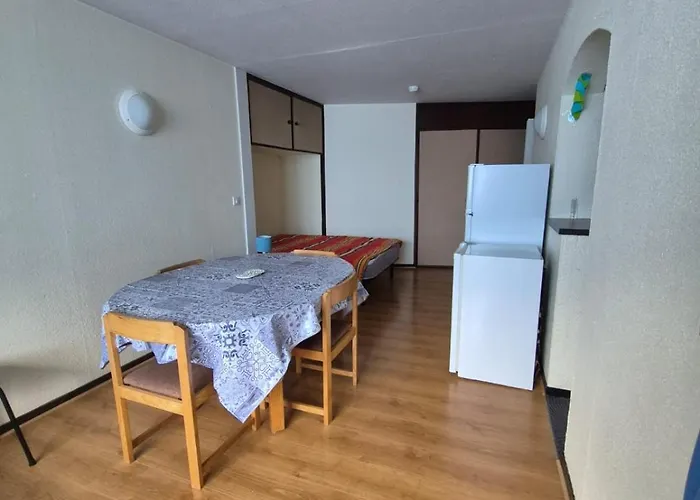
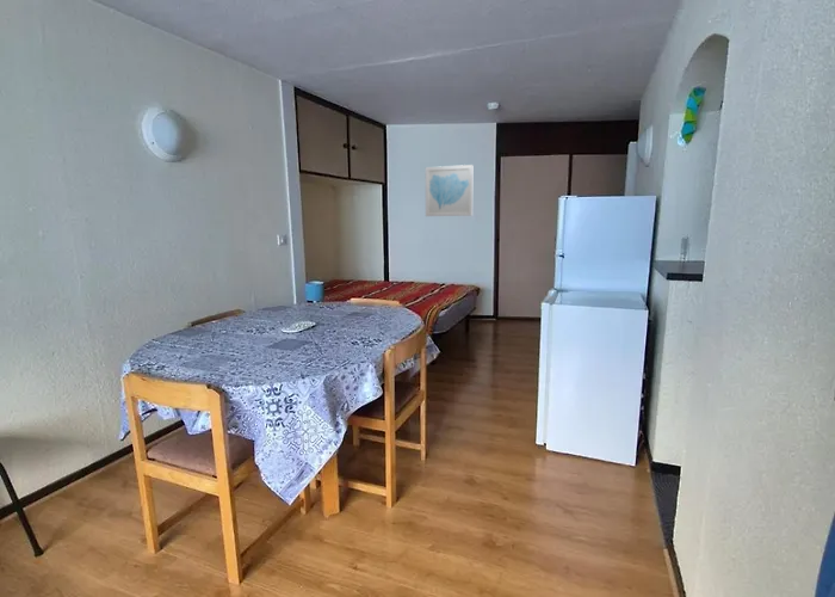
+ wall art [425,164,475,217]
